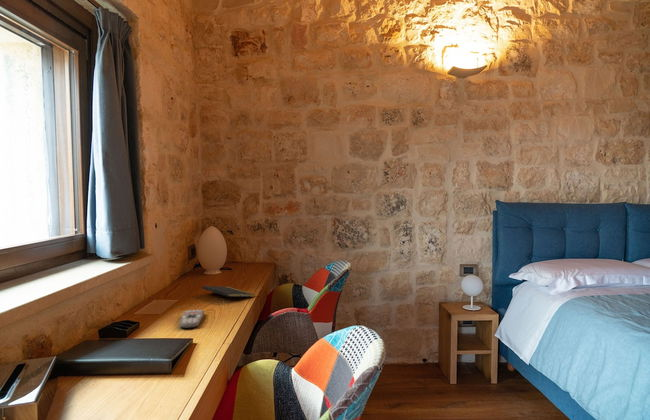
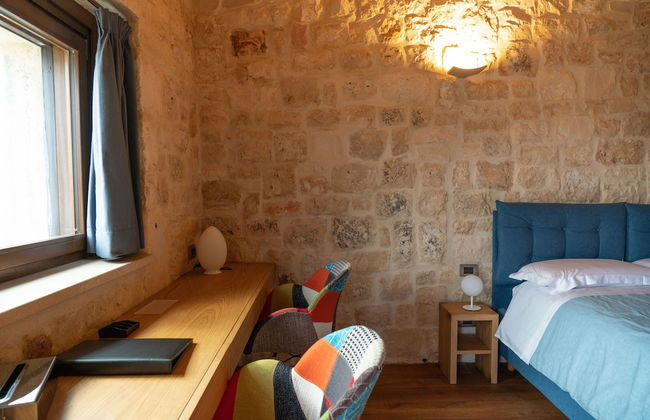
- notepad [201,285,256,304]
- remote control [178,309,205,329]
